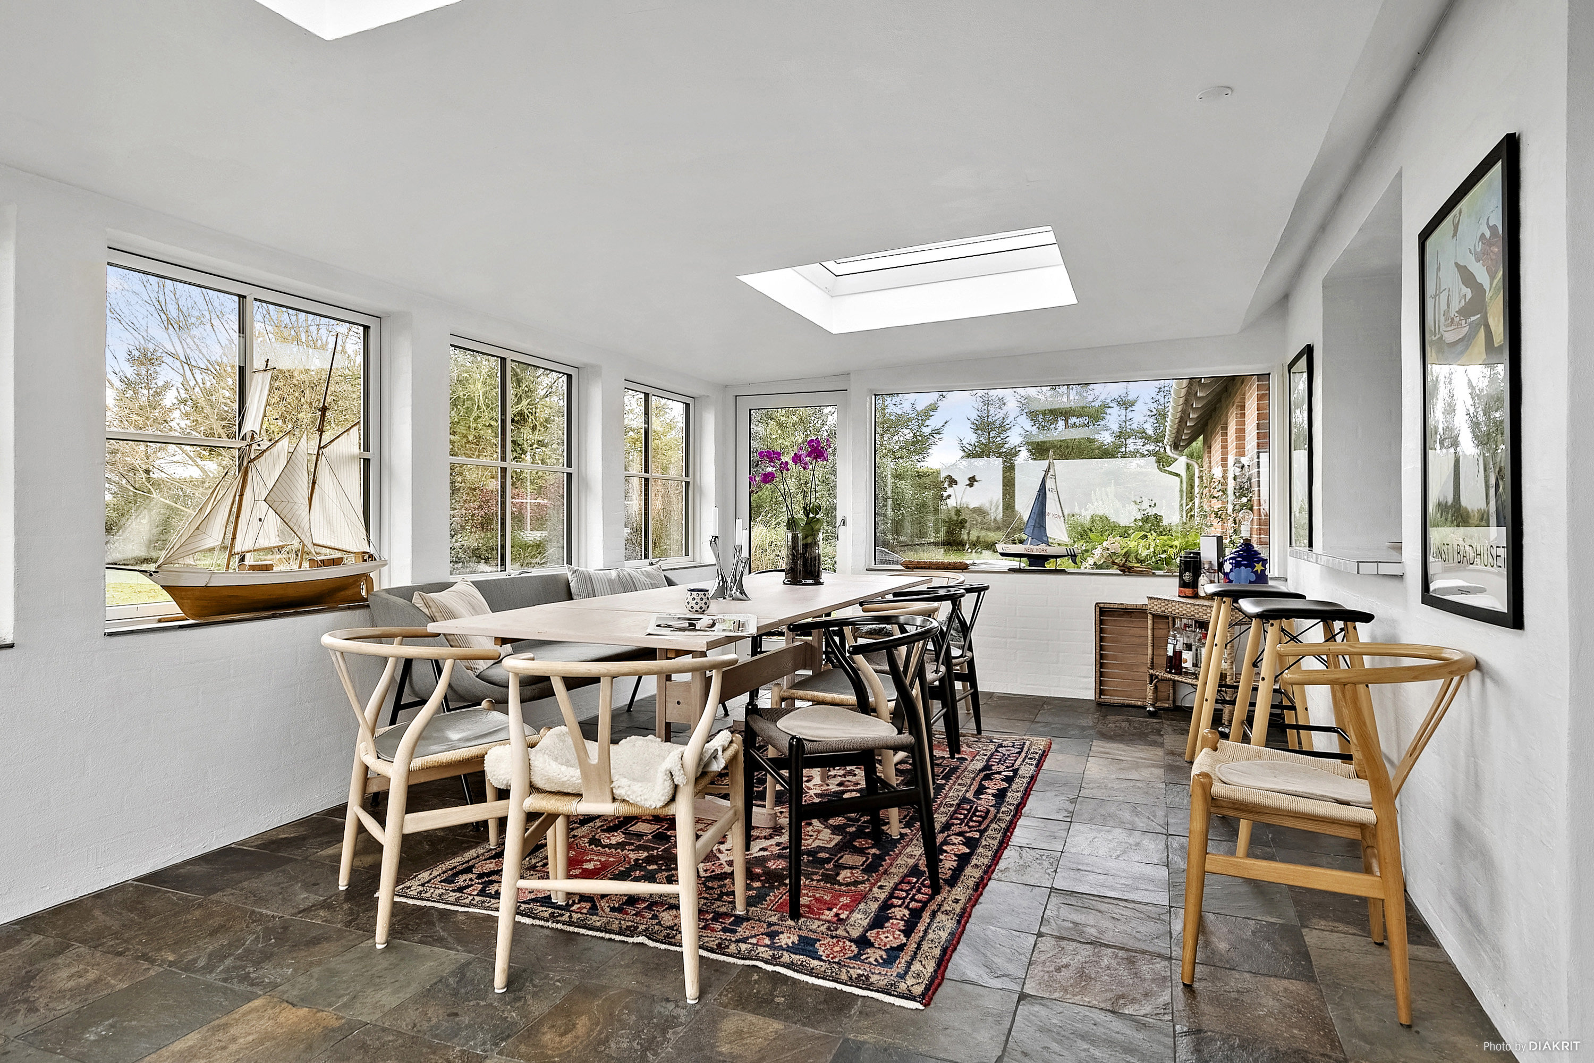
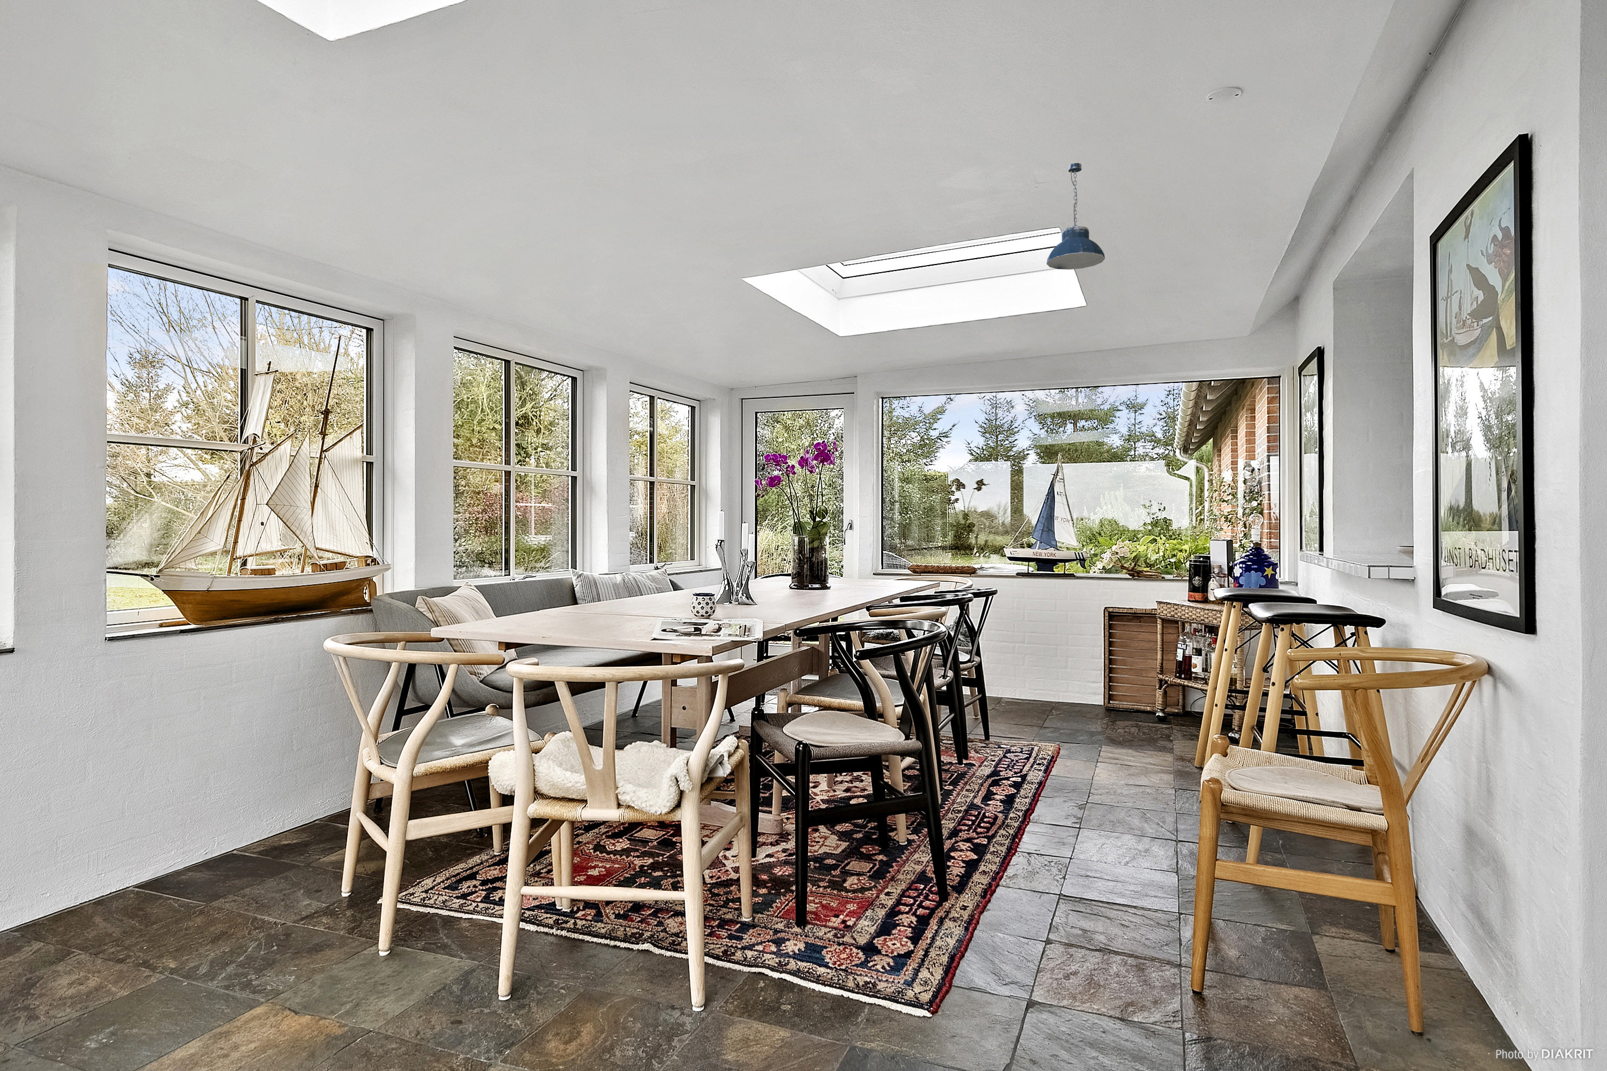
+ pendant light [1046,163,1106,270]
